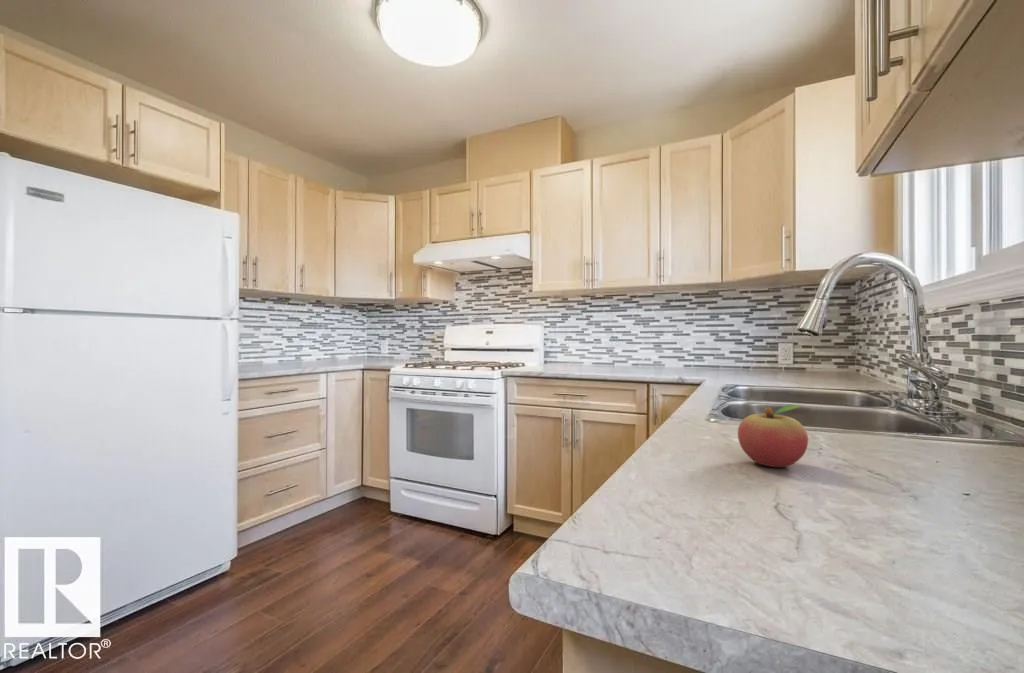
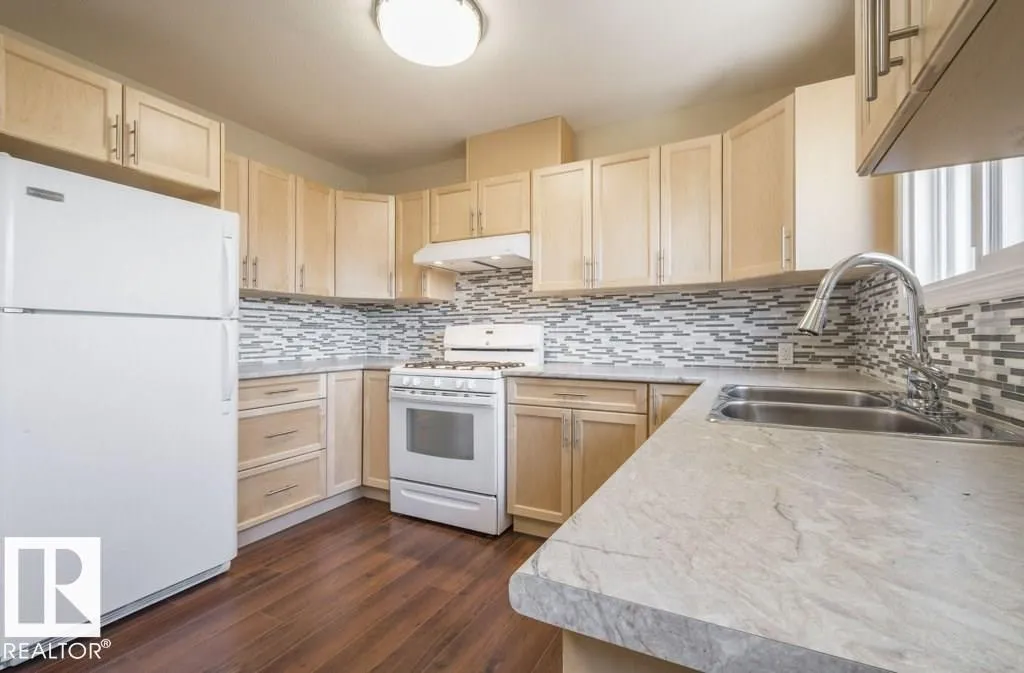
- fruit [737,403,809,468]
